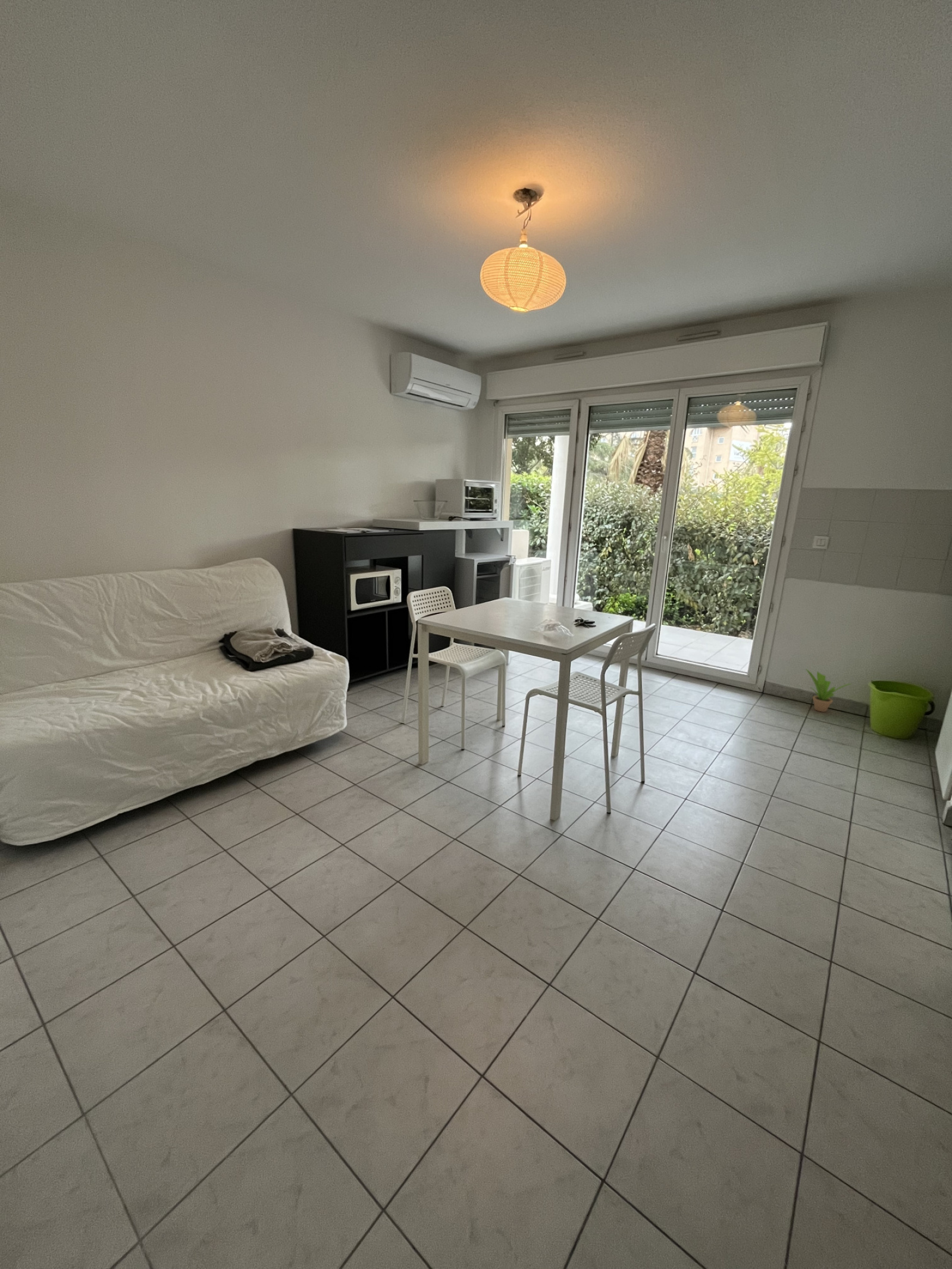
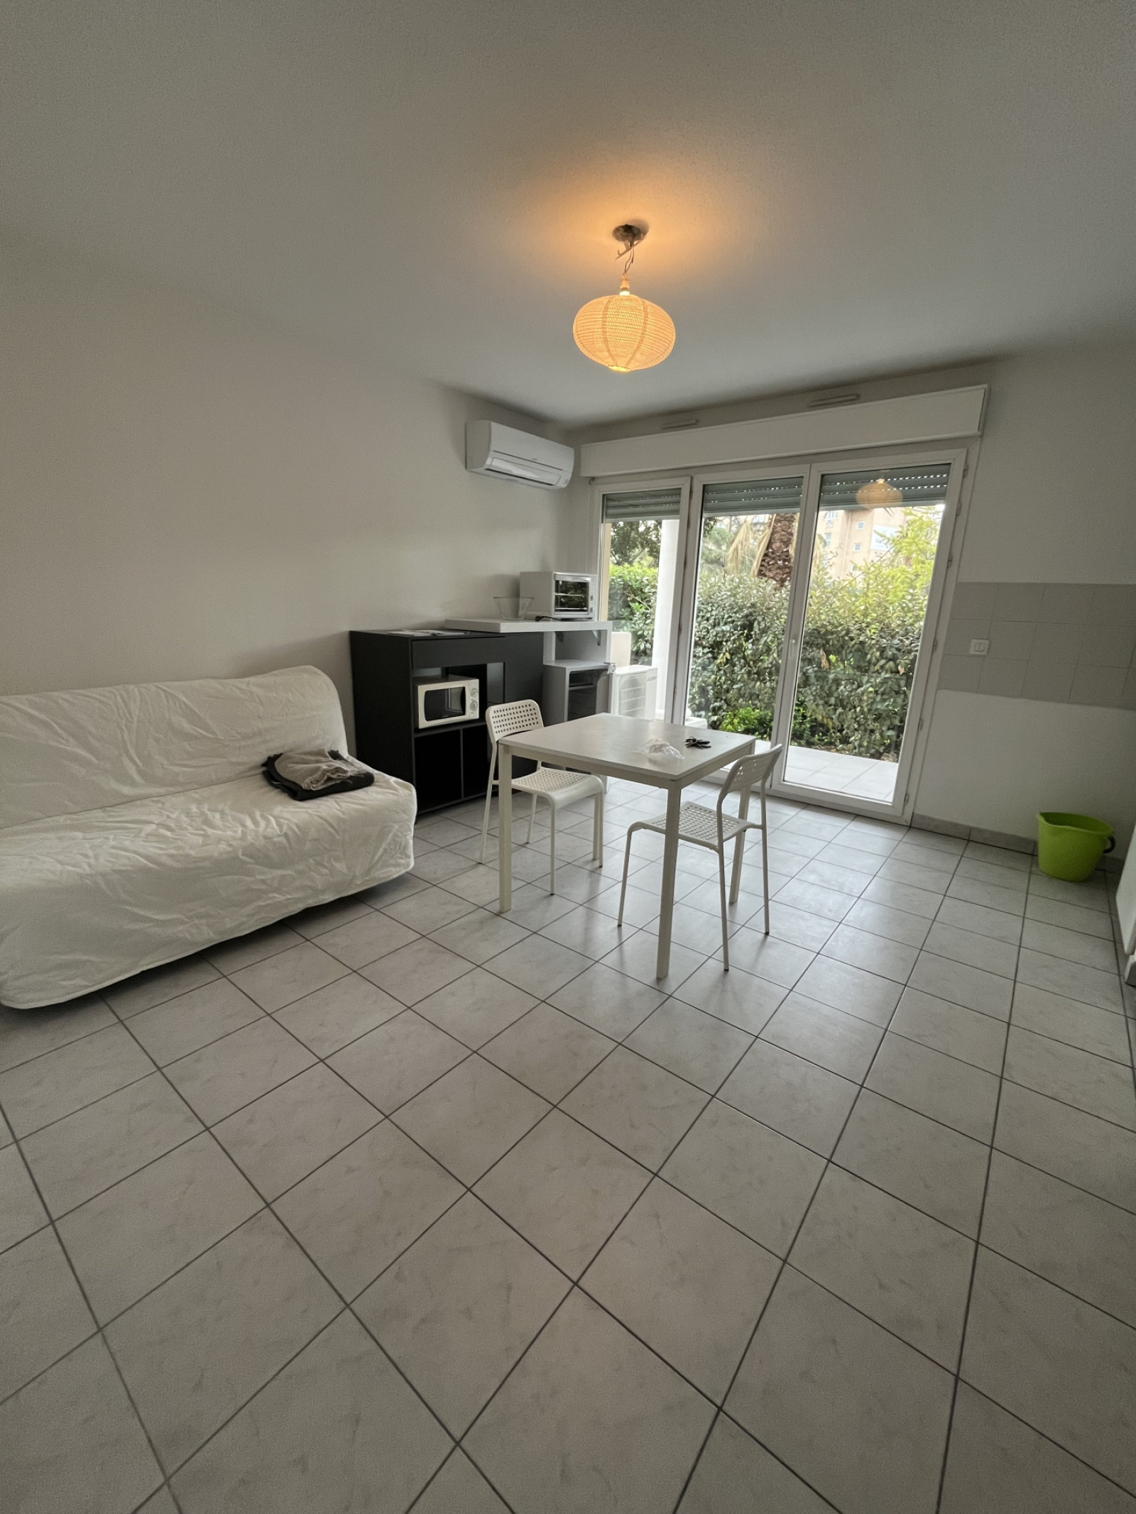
- potted plant [804,668,852,713]
